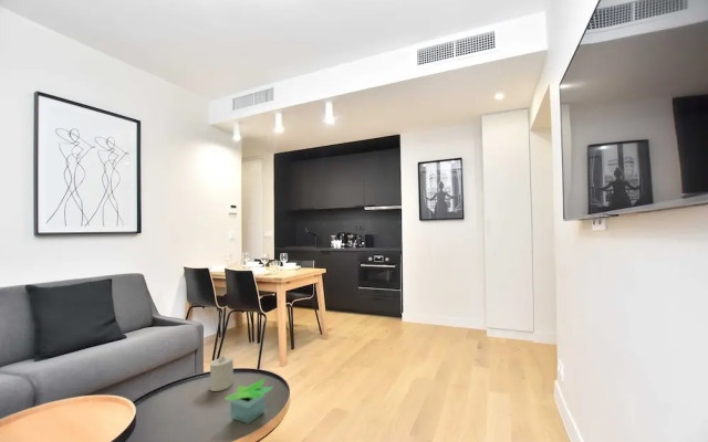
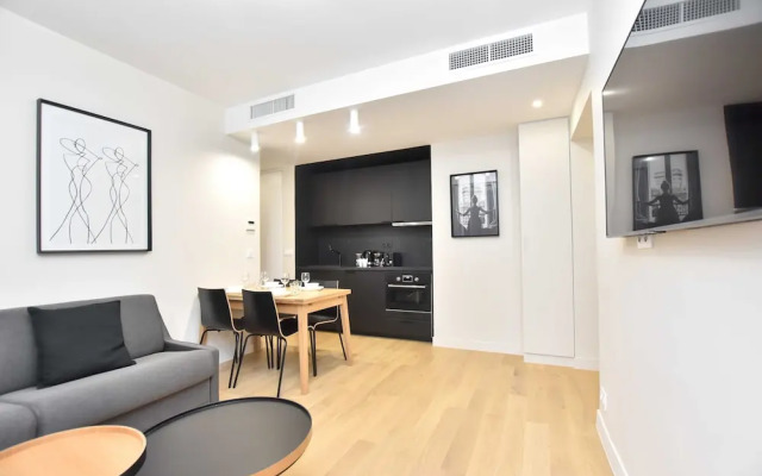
- potted plant [222,378,274,425]
- candle [209,355,235,392]
